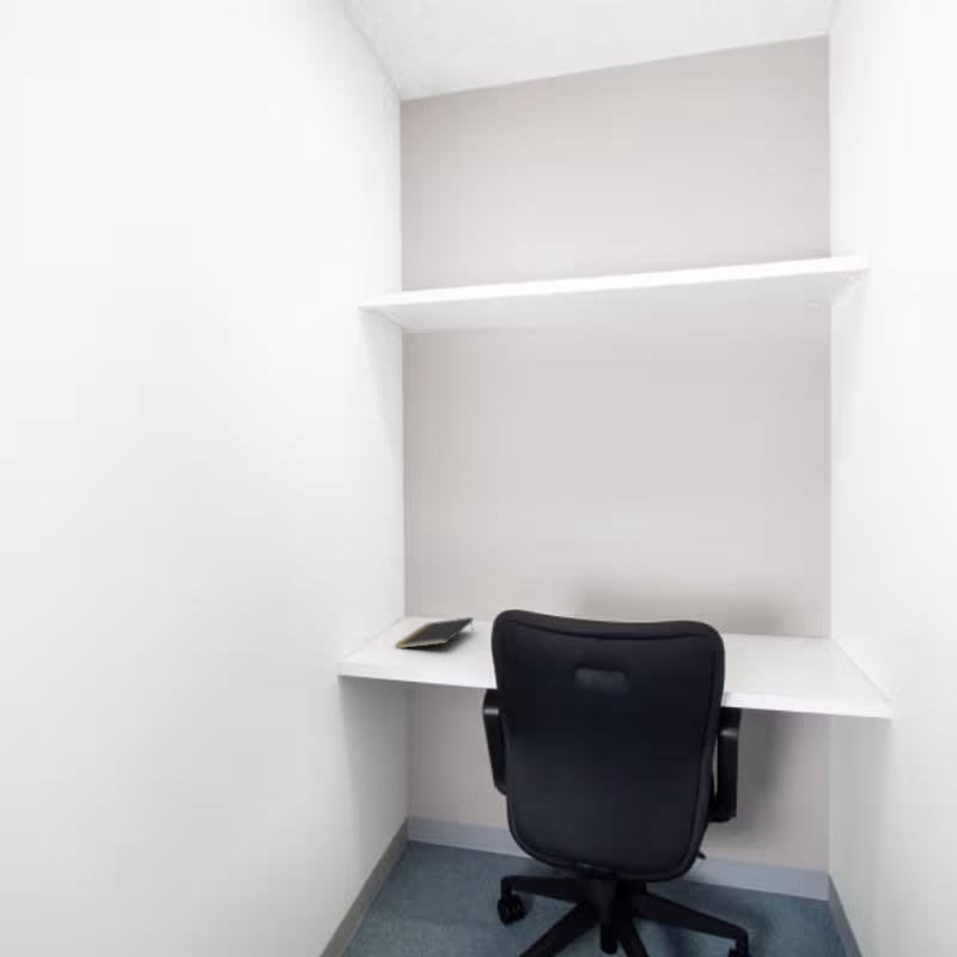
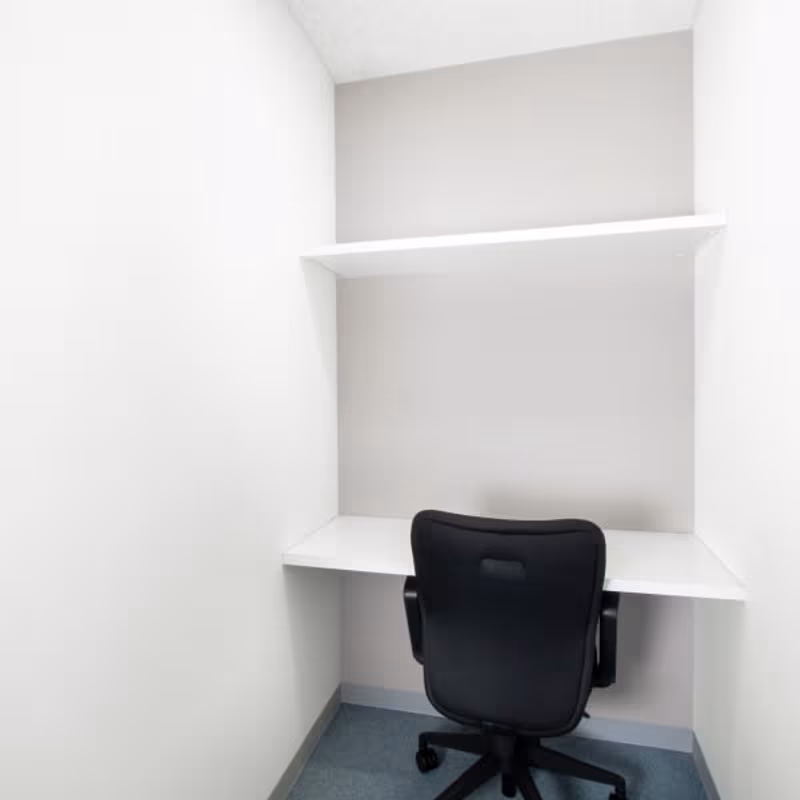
- notepad [395,616,474,650]
